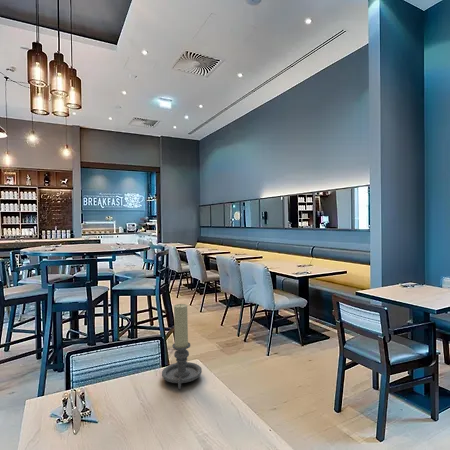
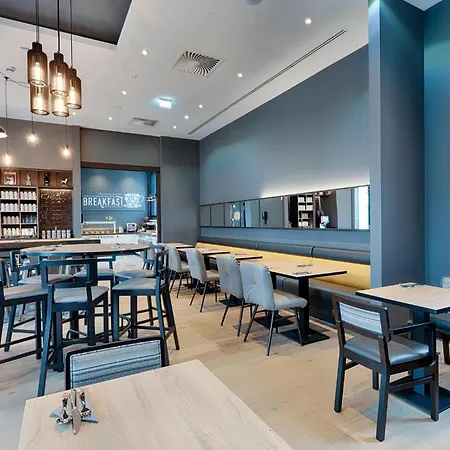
- candle holder [161,303,203,391]
